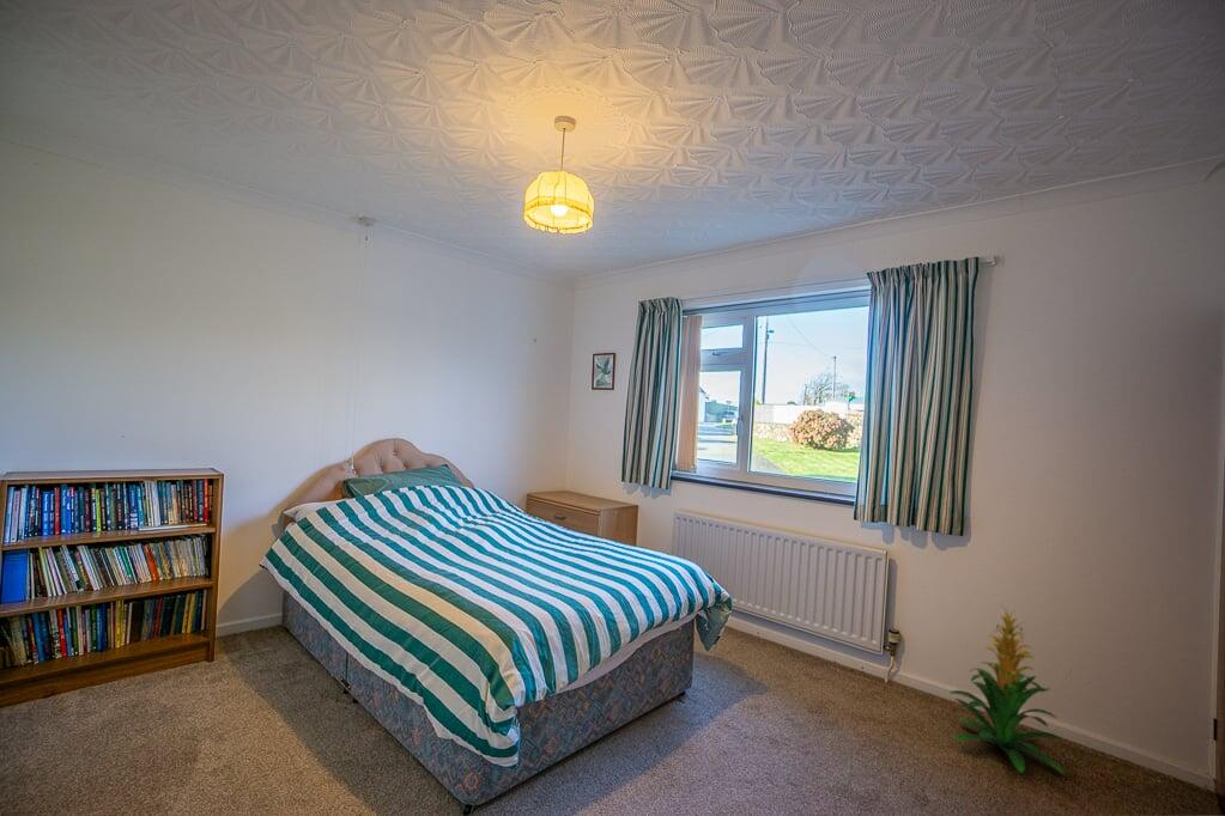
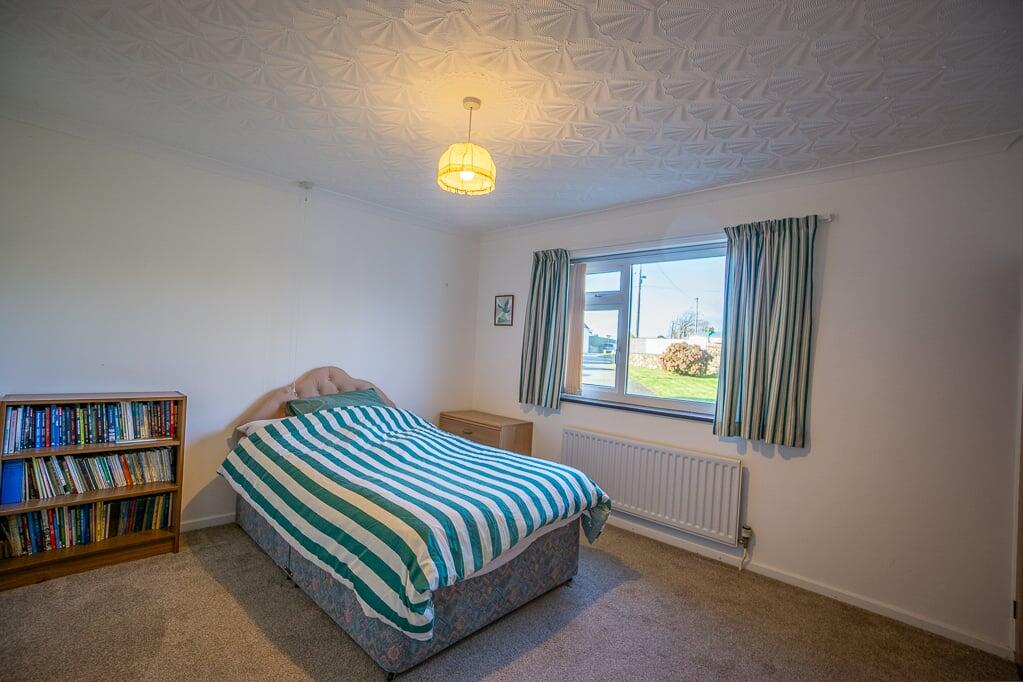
- indoor plant [948,605,1066,775]
